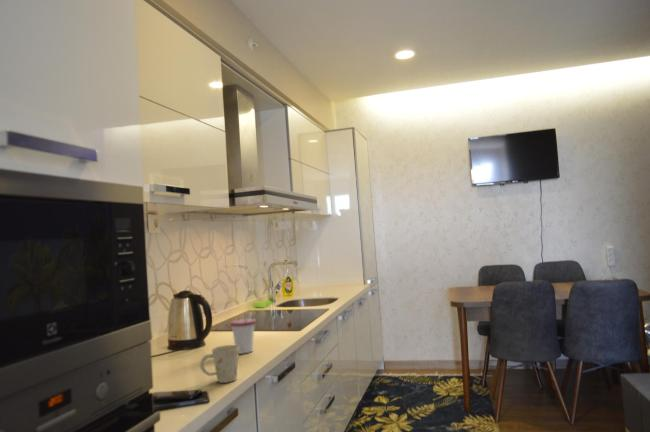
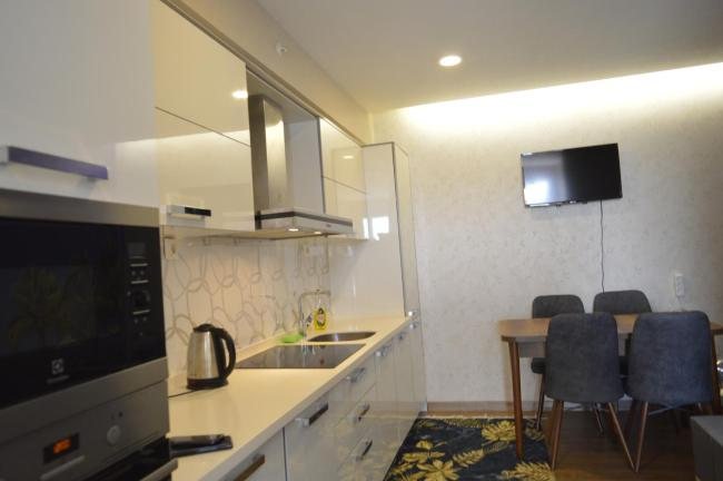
- cup [229,313,256,355]
- mug [199,344,240,384]
